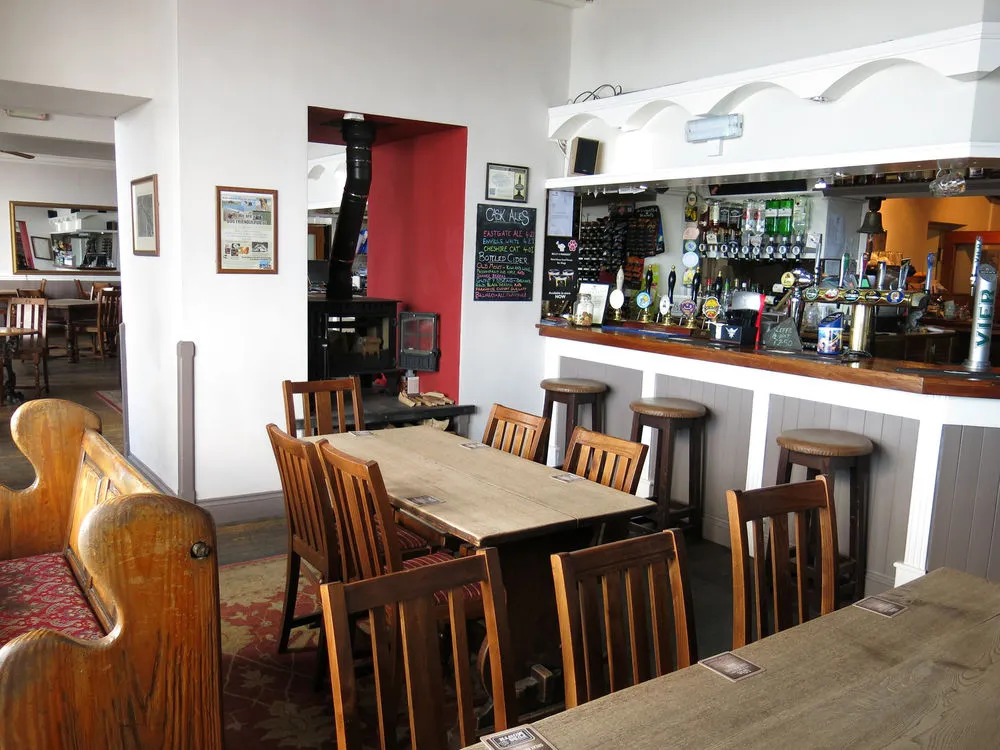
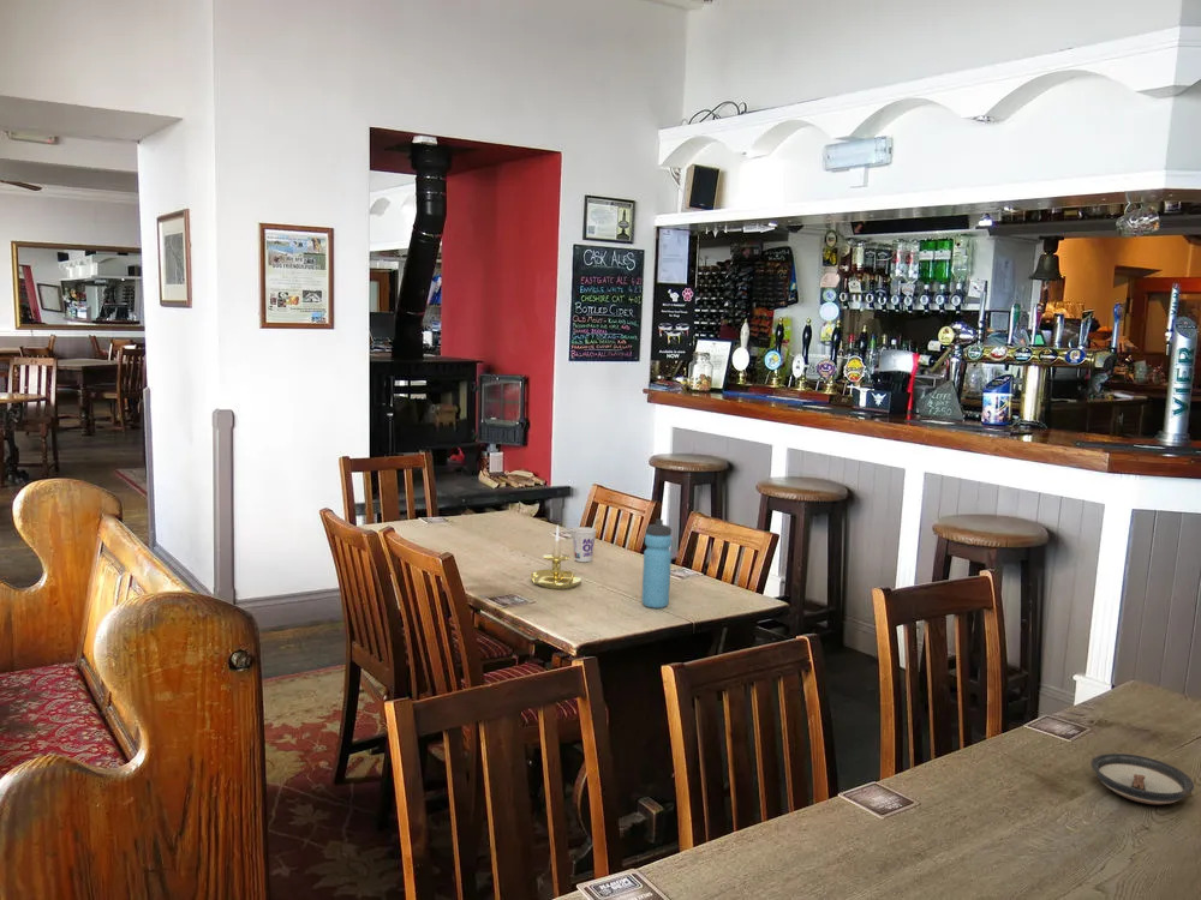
+ cup [570,526,598,563]
+ water bottle [640,518,673,610]
+ saucer [1091,752,1195,805]
+ candle holder [530,524,582,590]
